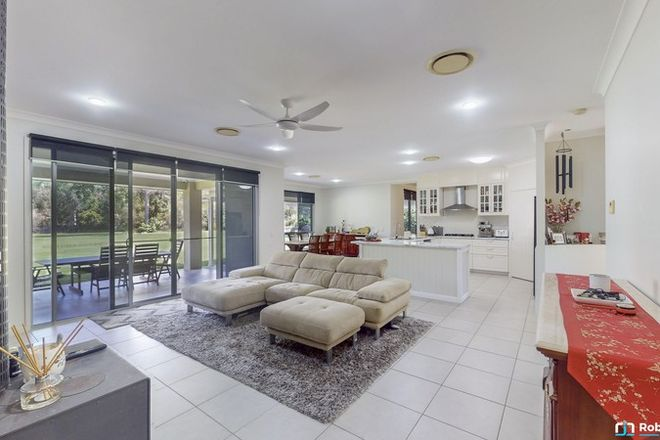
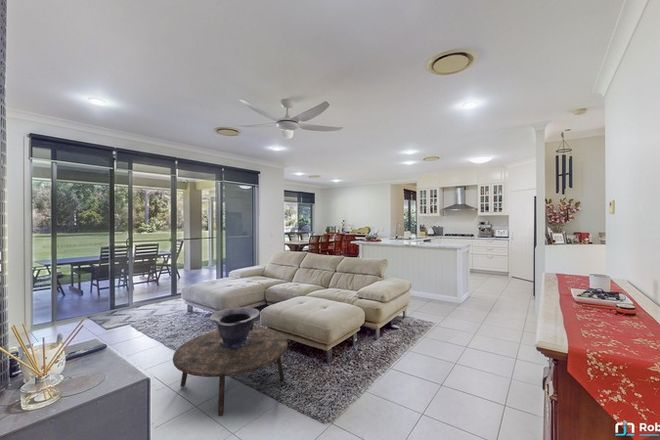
+ coffee table [172,326,289,417]
+ decorative bowl [209,307,261,349]
